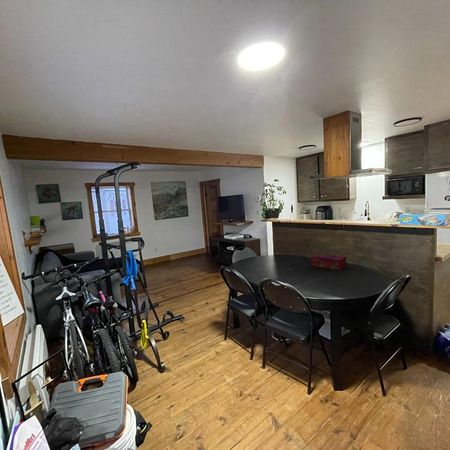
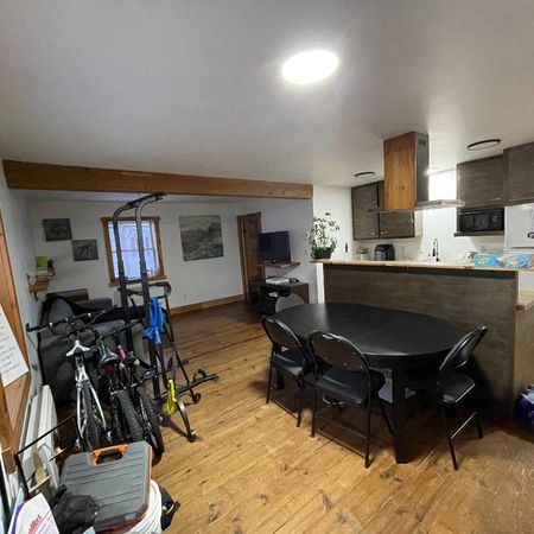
- tissue box [310,252,347,271]
